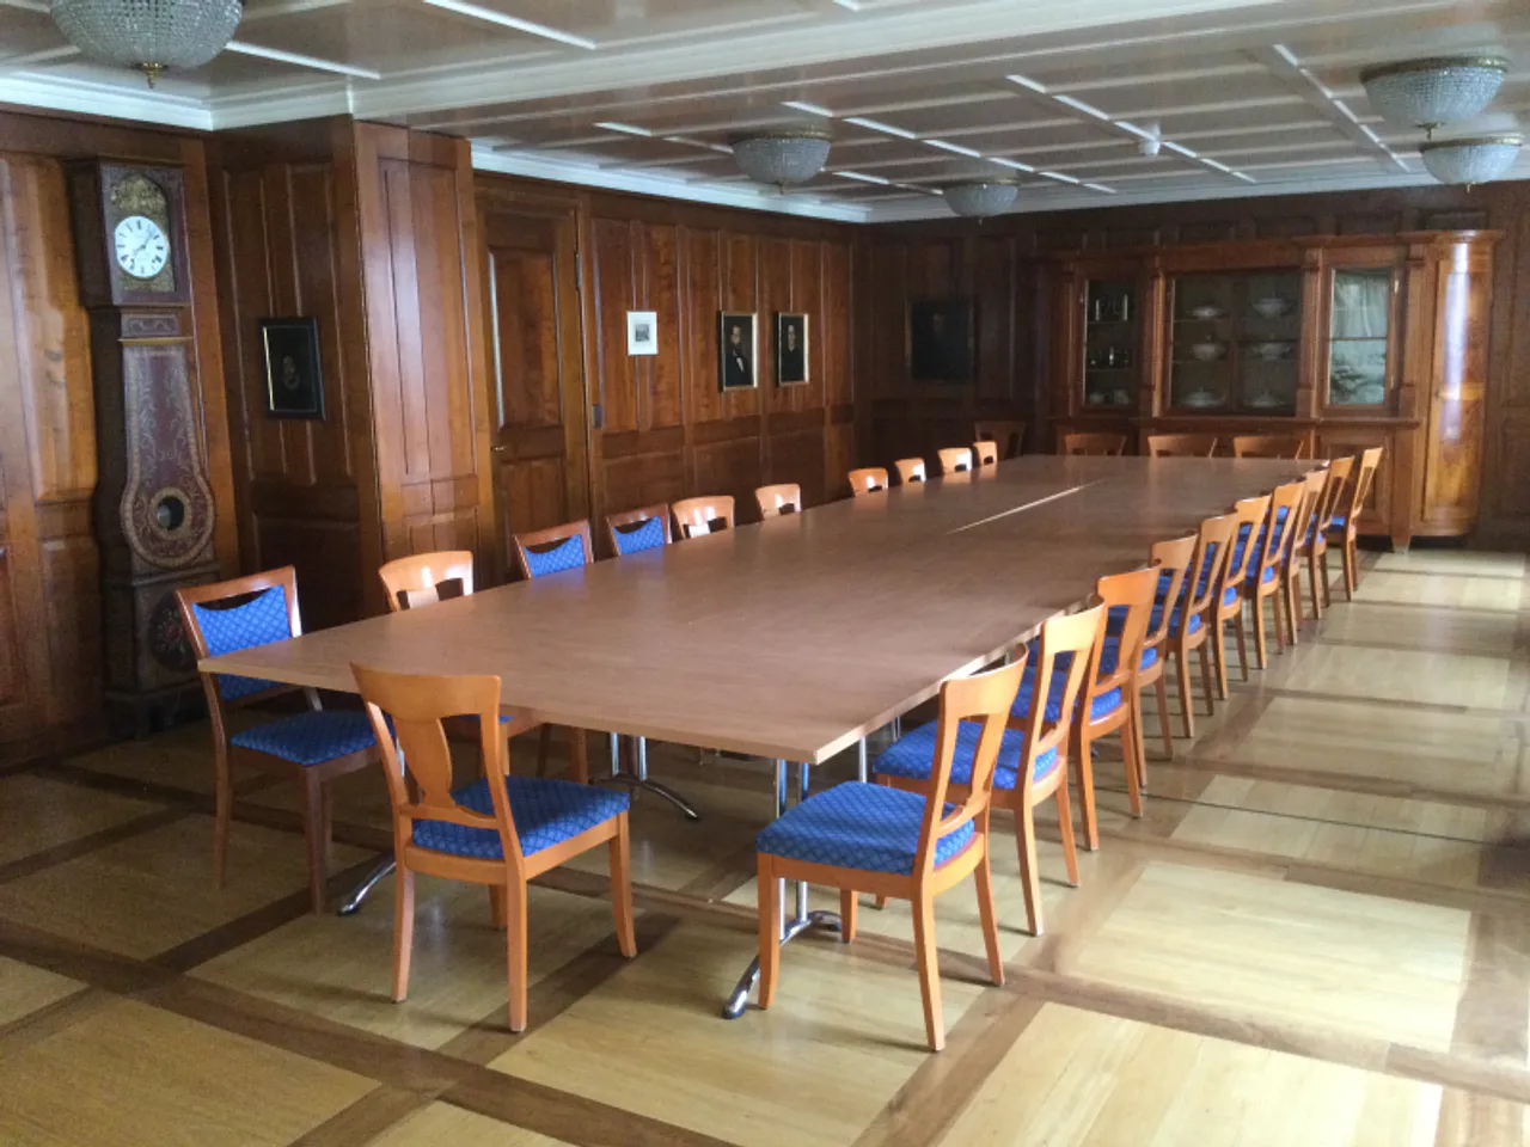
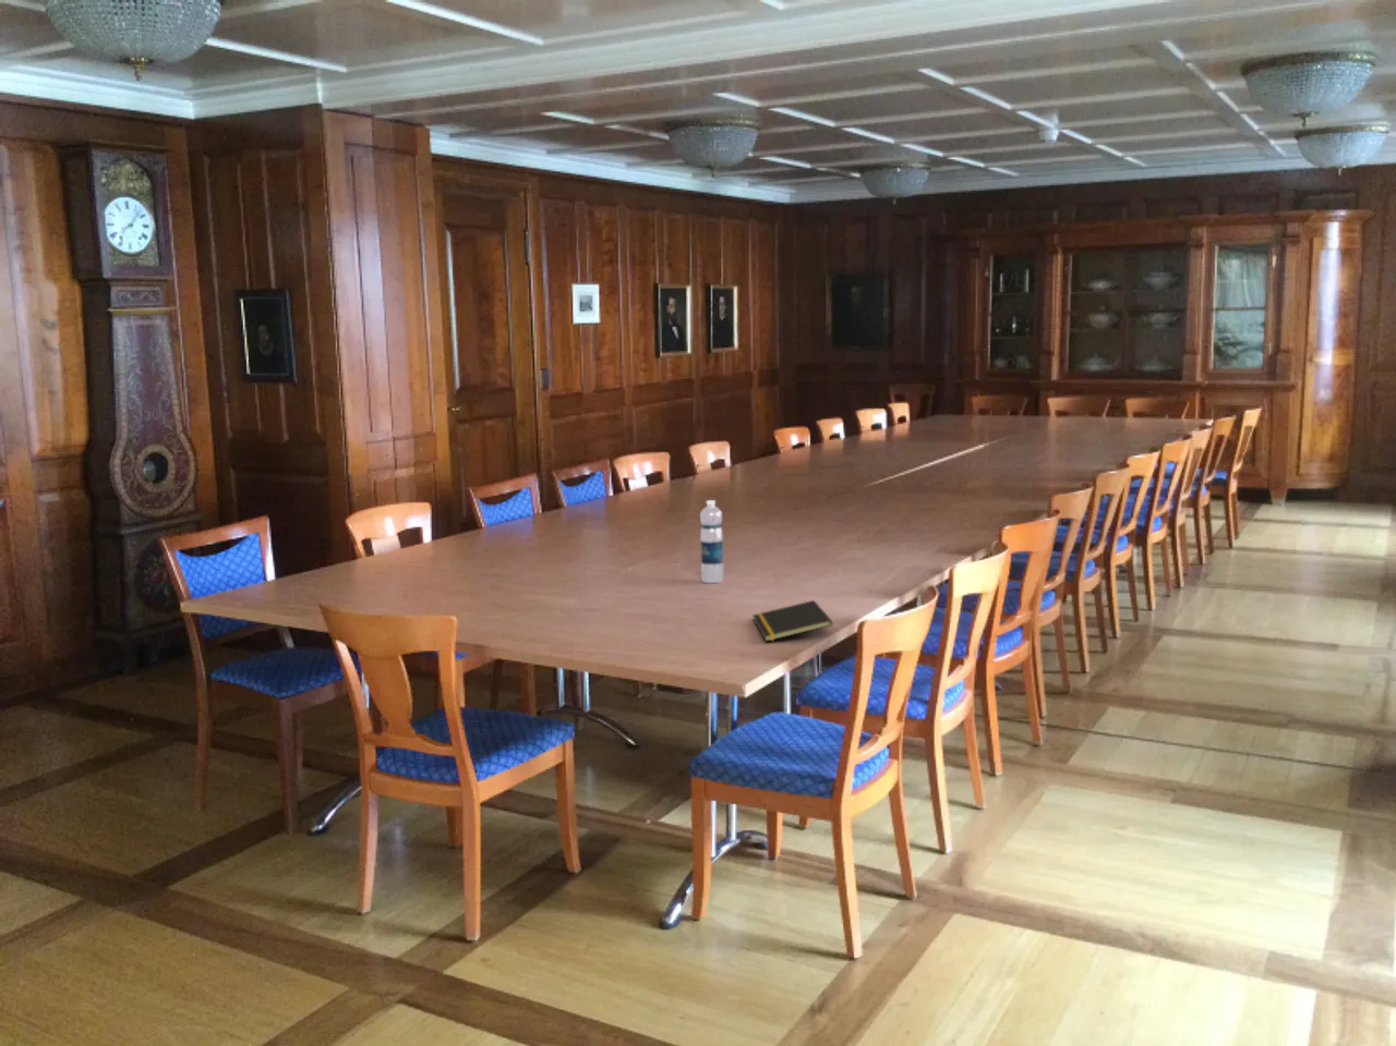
+ water bottle [699,499,725,585]
+ notepad [752,599,833,643]
